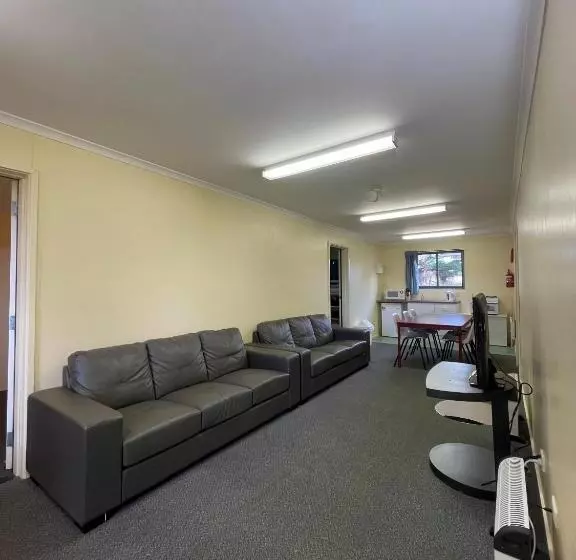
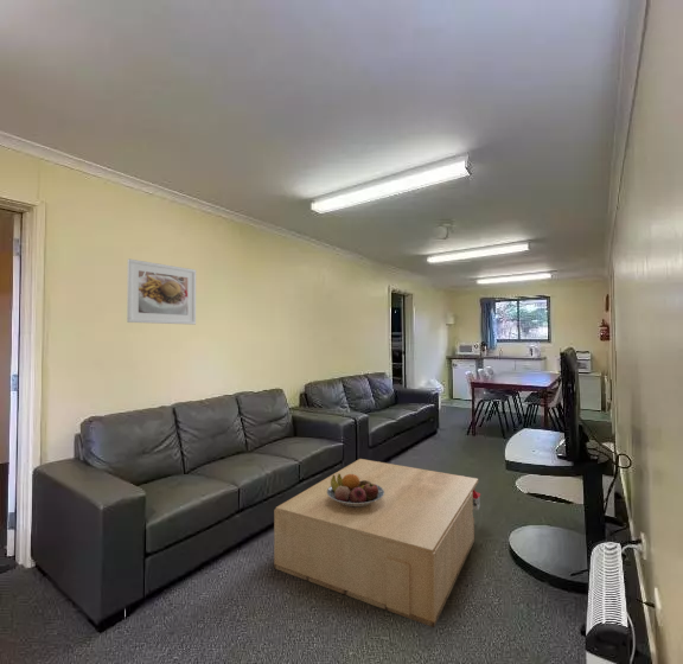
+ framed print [126,257,197,326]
+ fruit bowl [327,473,384,507]
+ coffee table [273,458,481,628]
